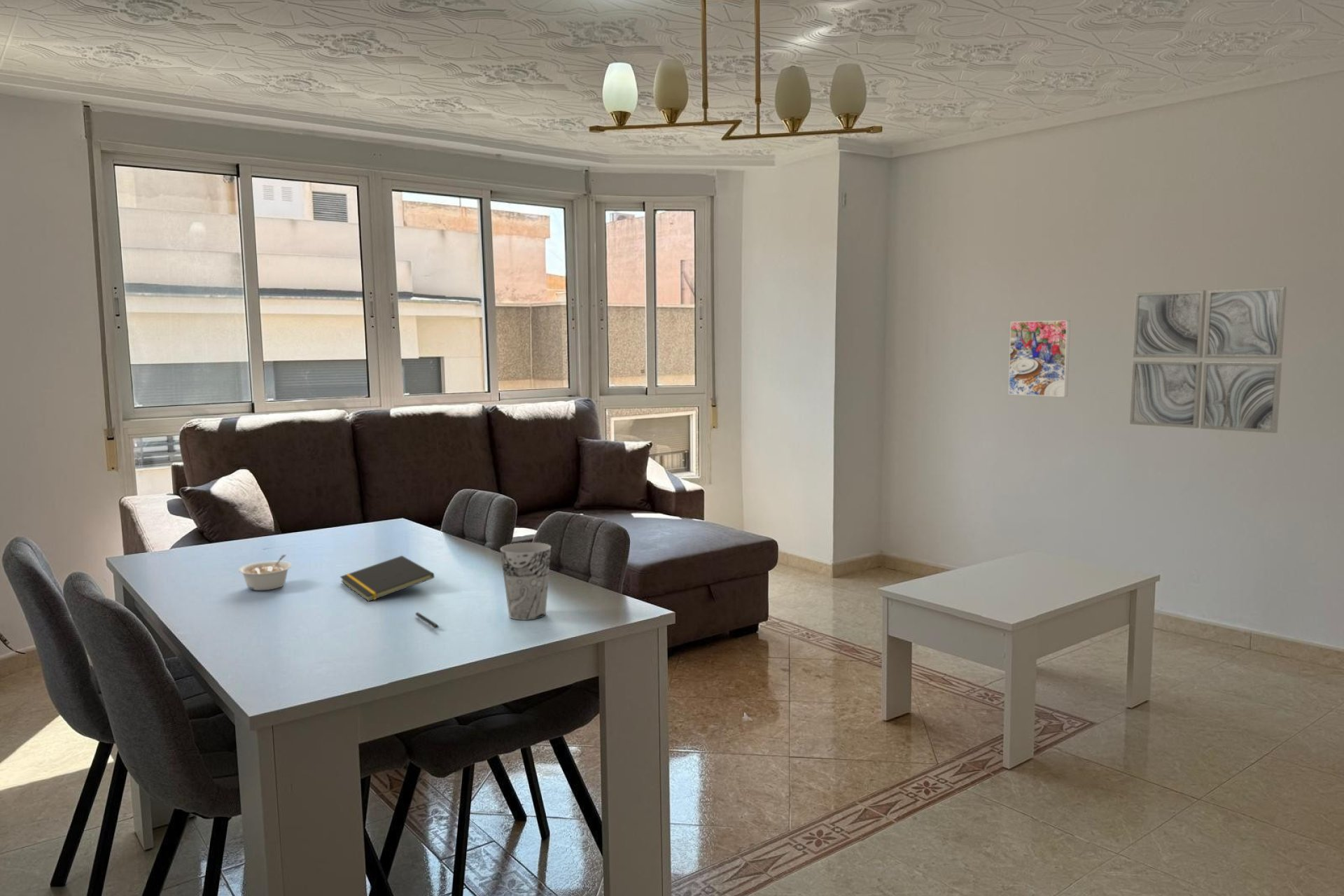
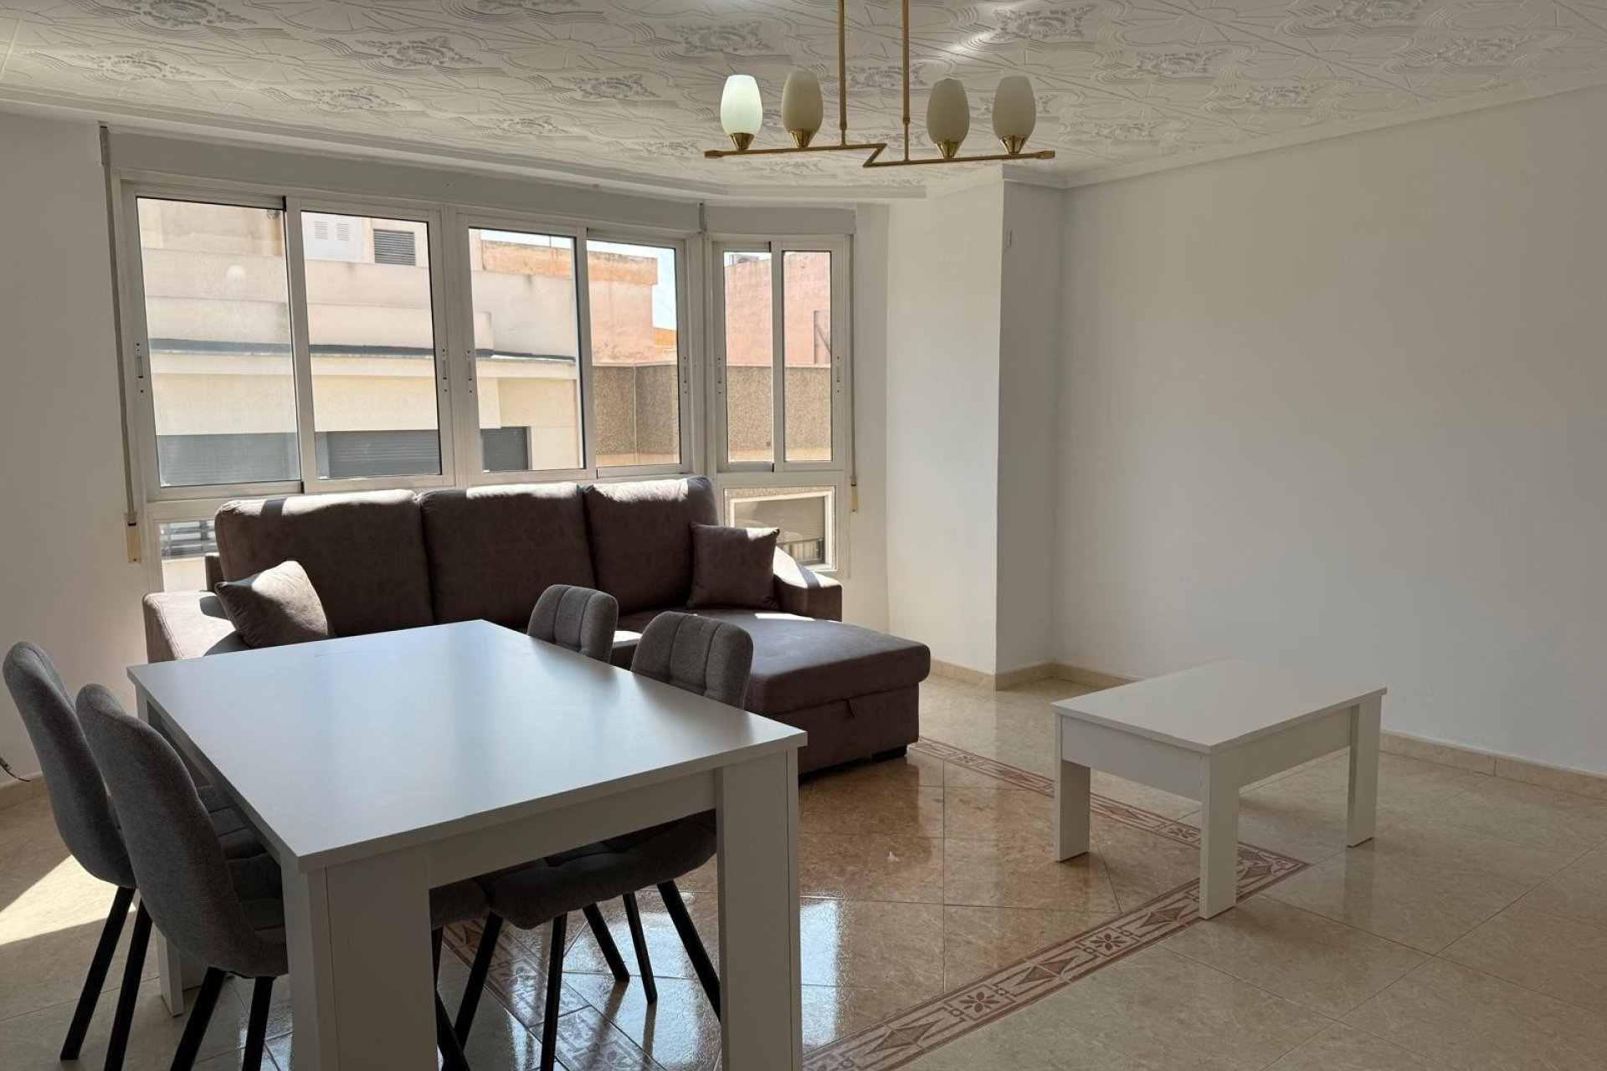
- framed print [1007,320,1071,398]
- legume [238,554,293,591]
- pen [415,612,440,629]
- notepad [339,555,435,602]
- cup [499,542,552,621]
- wall art [1129,286,1287,434]
